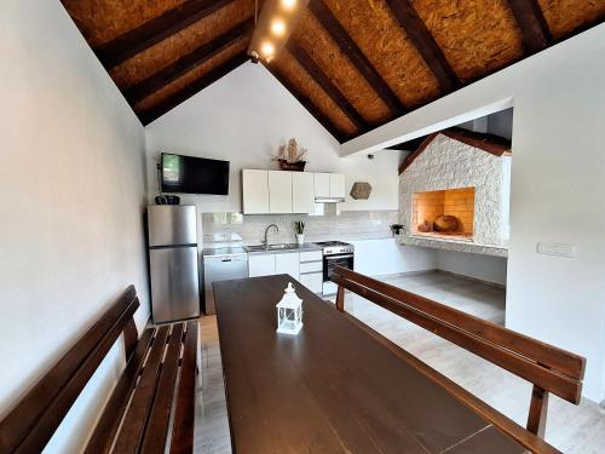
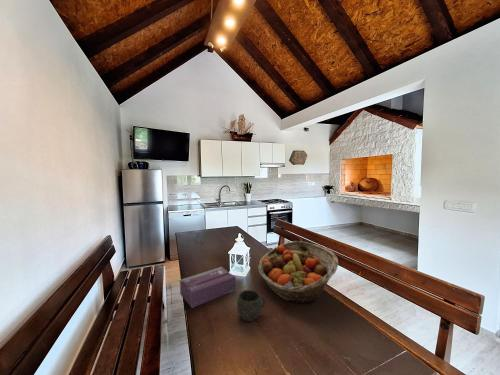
+ tissue box [179,266,237,309]
+ mug [236,289,267,322]
+ fruit basket [257,240,339,304]
